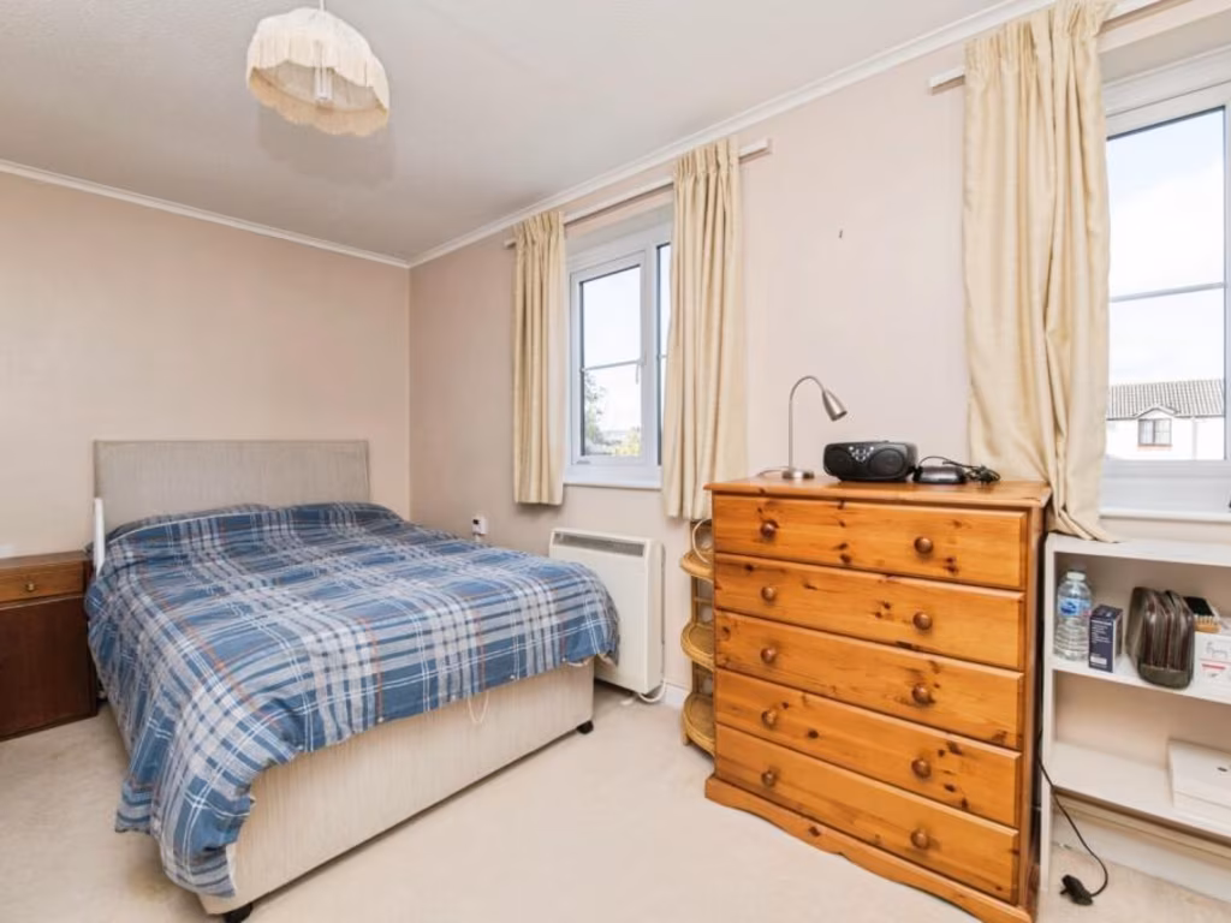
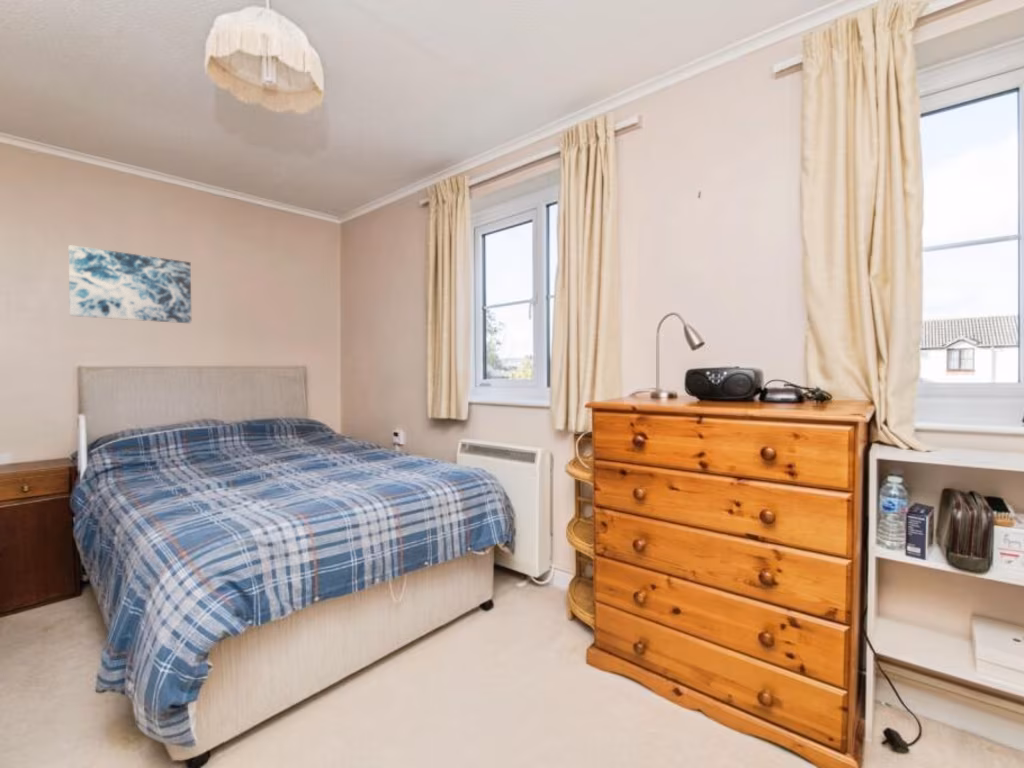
+ wall art [67,244,192,324]
